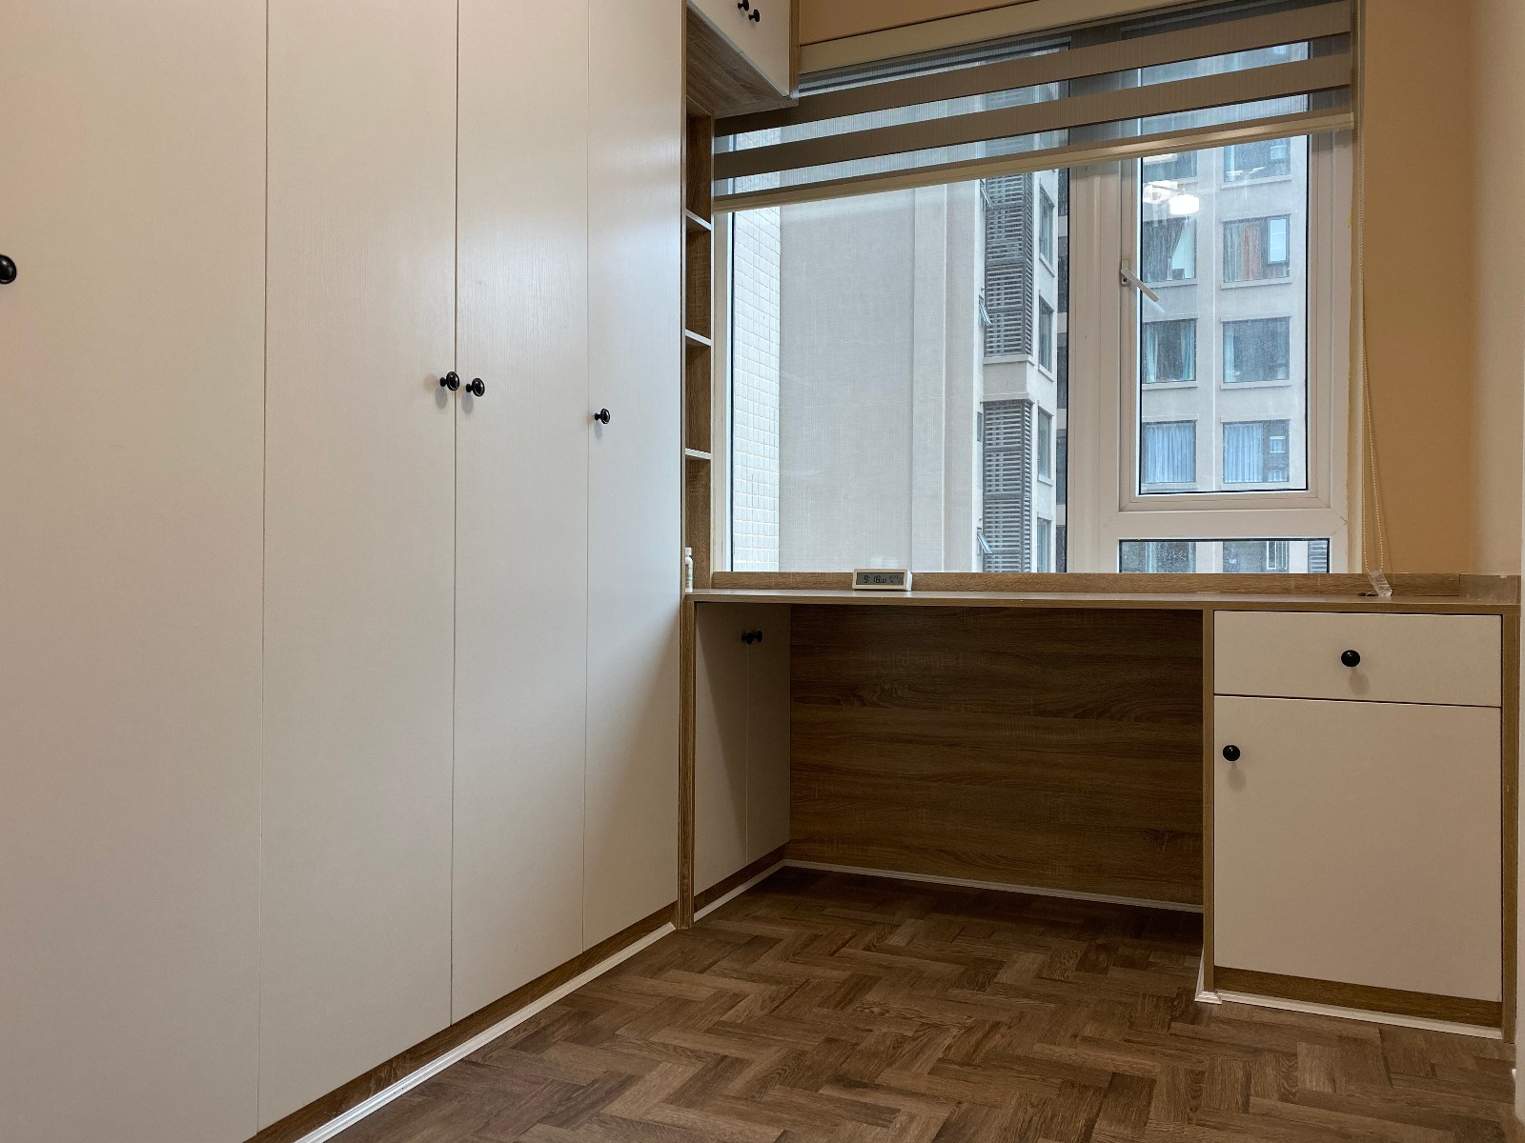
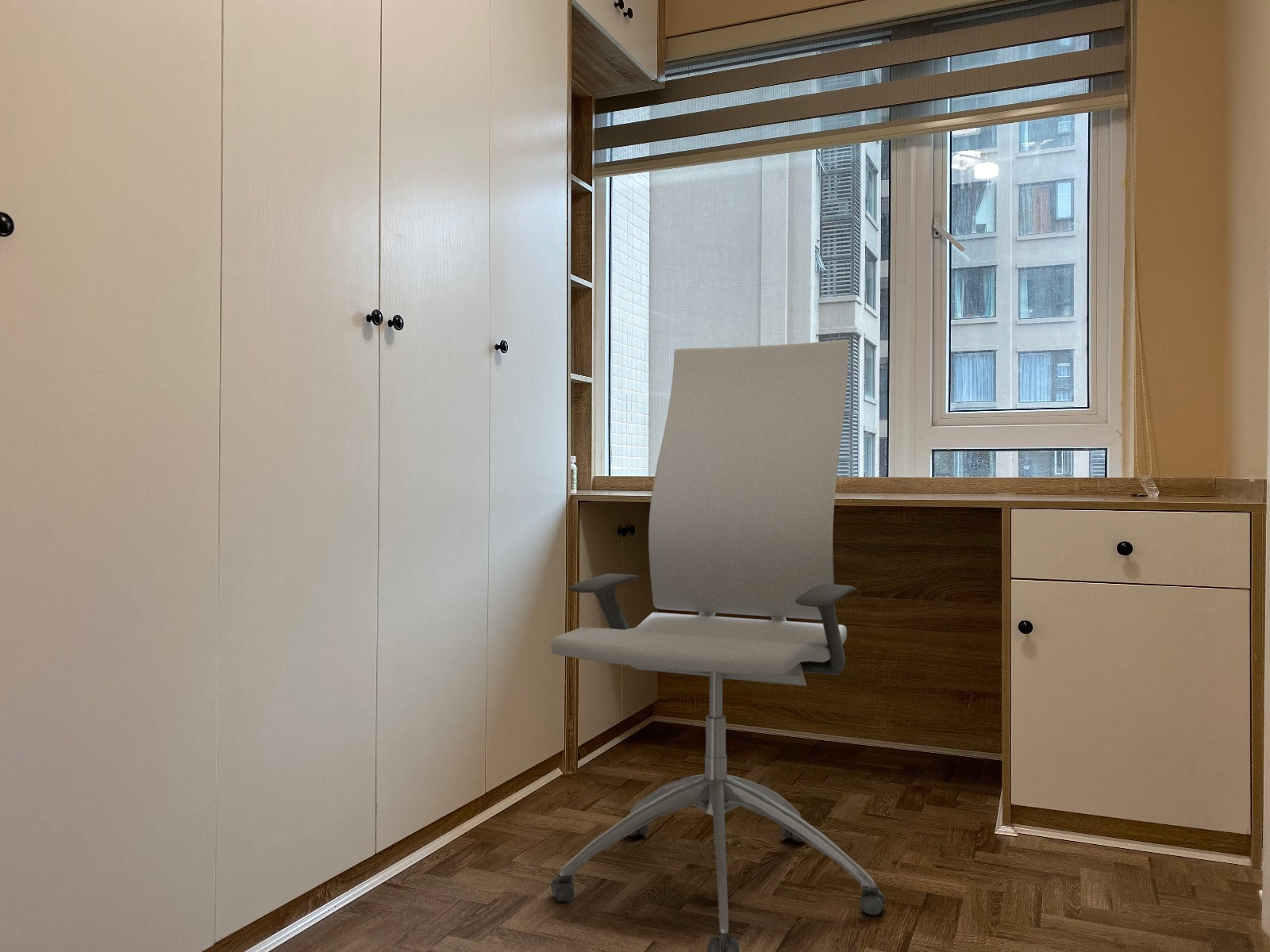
+ office chair [549,339,886,952]
